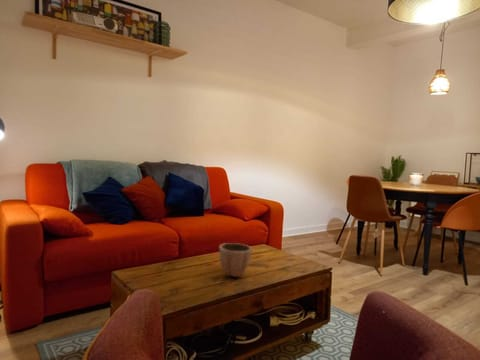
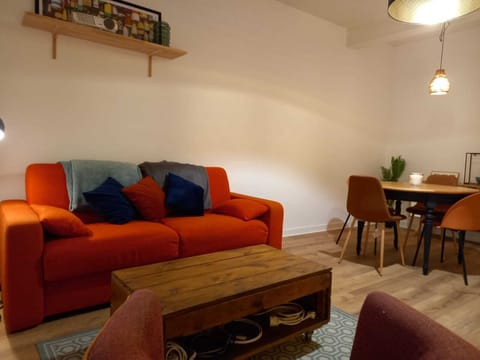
- decorative bowl [218,242,253,278]
